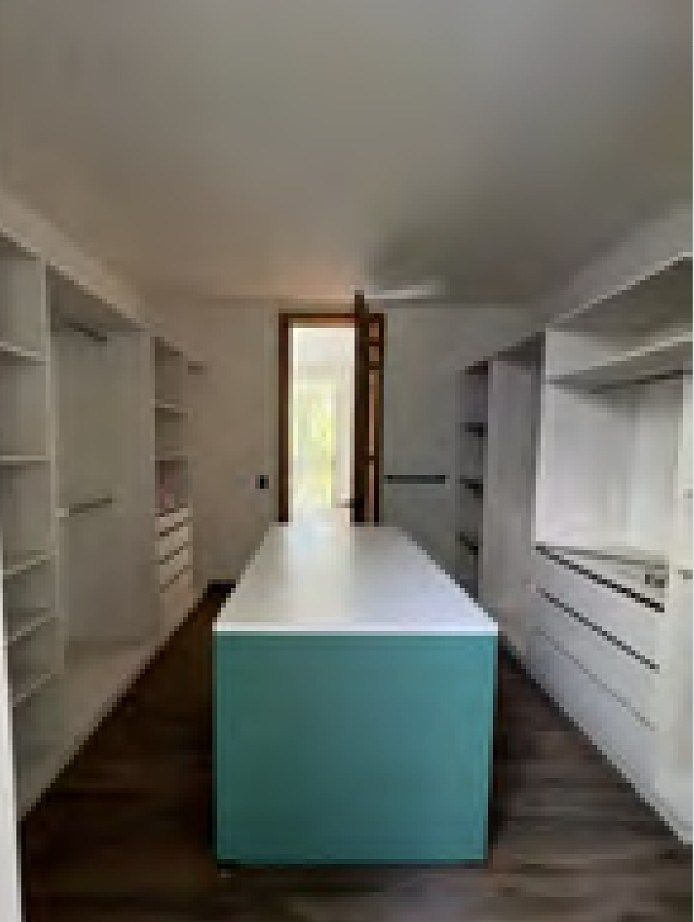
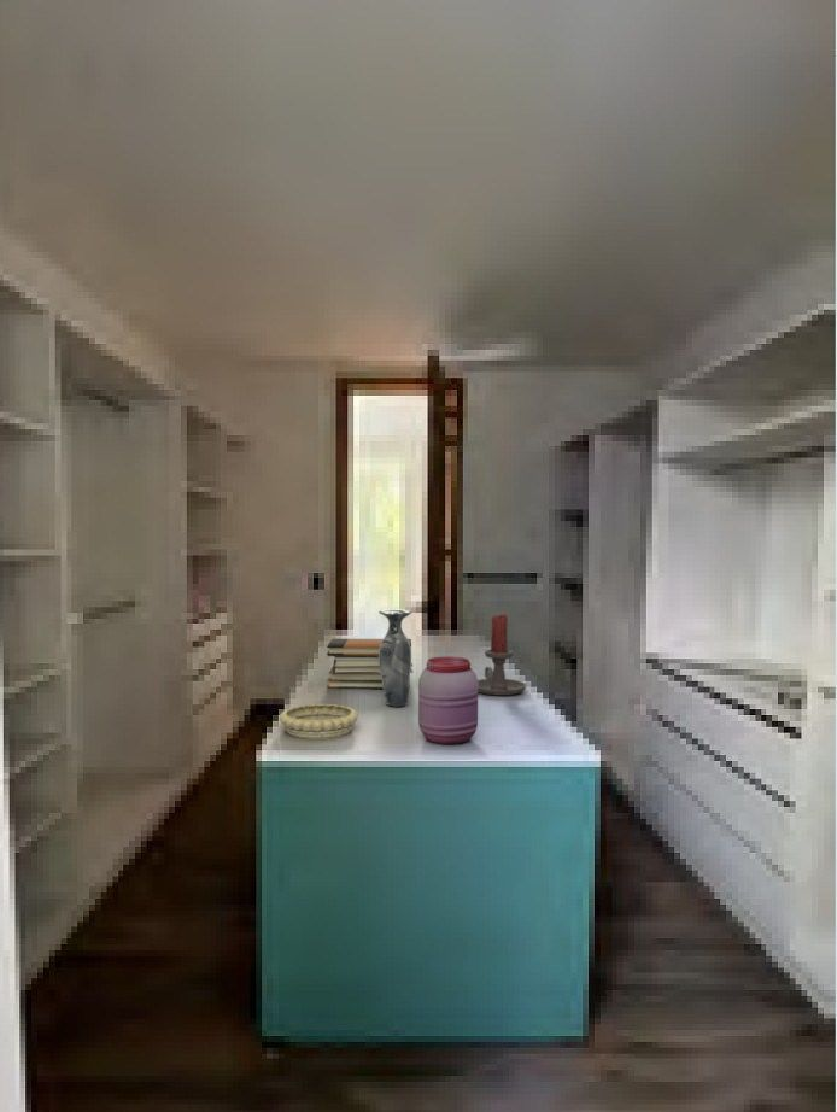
+ book stack [326,638,414,690]
+ vase [377,608,412,708]
+ decorative bowl [279,703,359,741]
+ jar [417,656,479,745]
+ candle holder [478,613,527,697]
